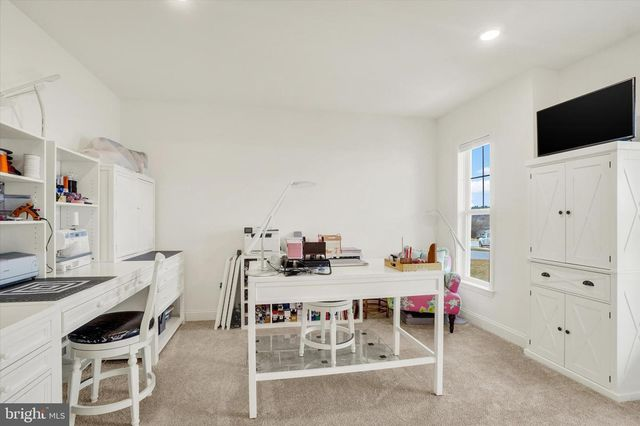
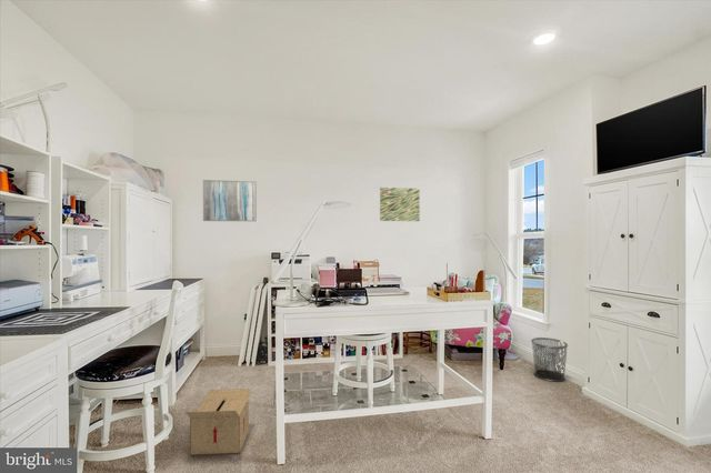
+ wall art [202,179,258,222]
+ wall art [379,187,421,222]
+ waste bin [530,336,569,383]
+ cardboard box [184,388,253,456]
